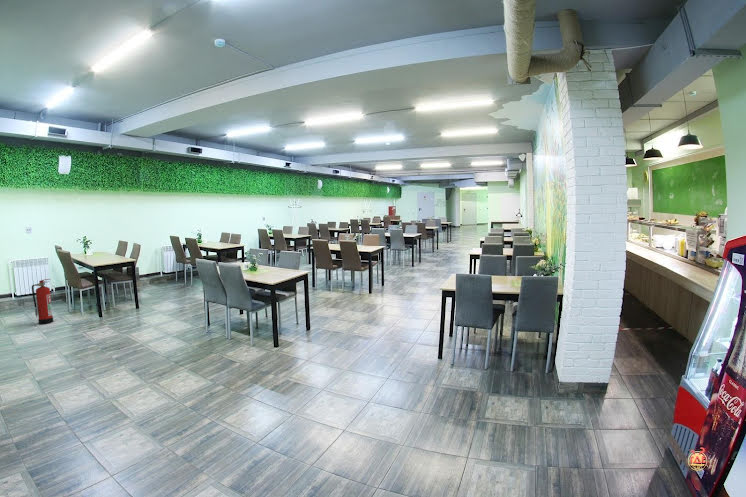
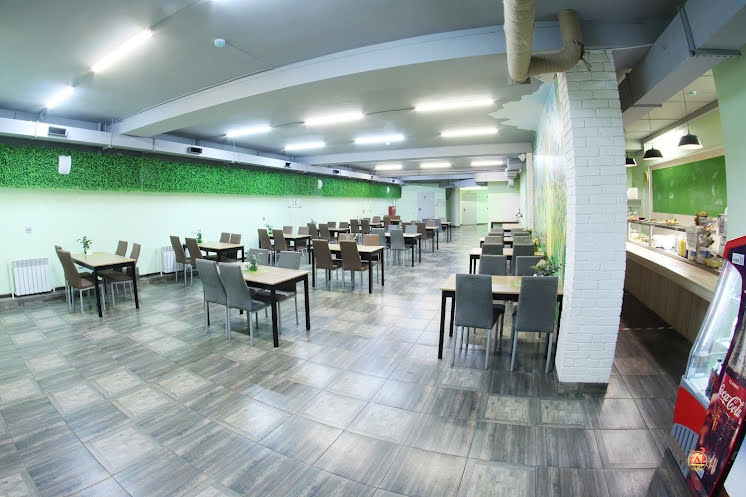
- fire extinguisher [31,278,54,325]
